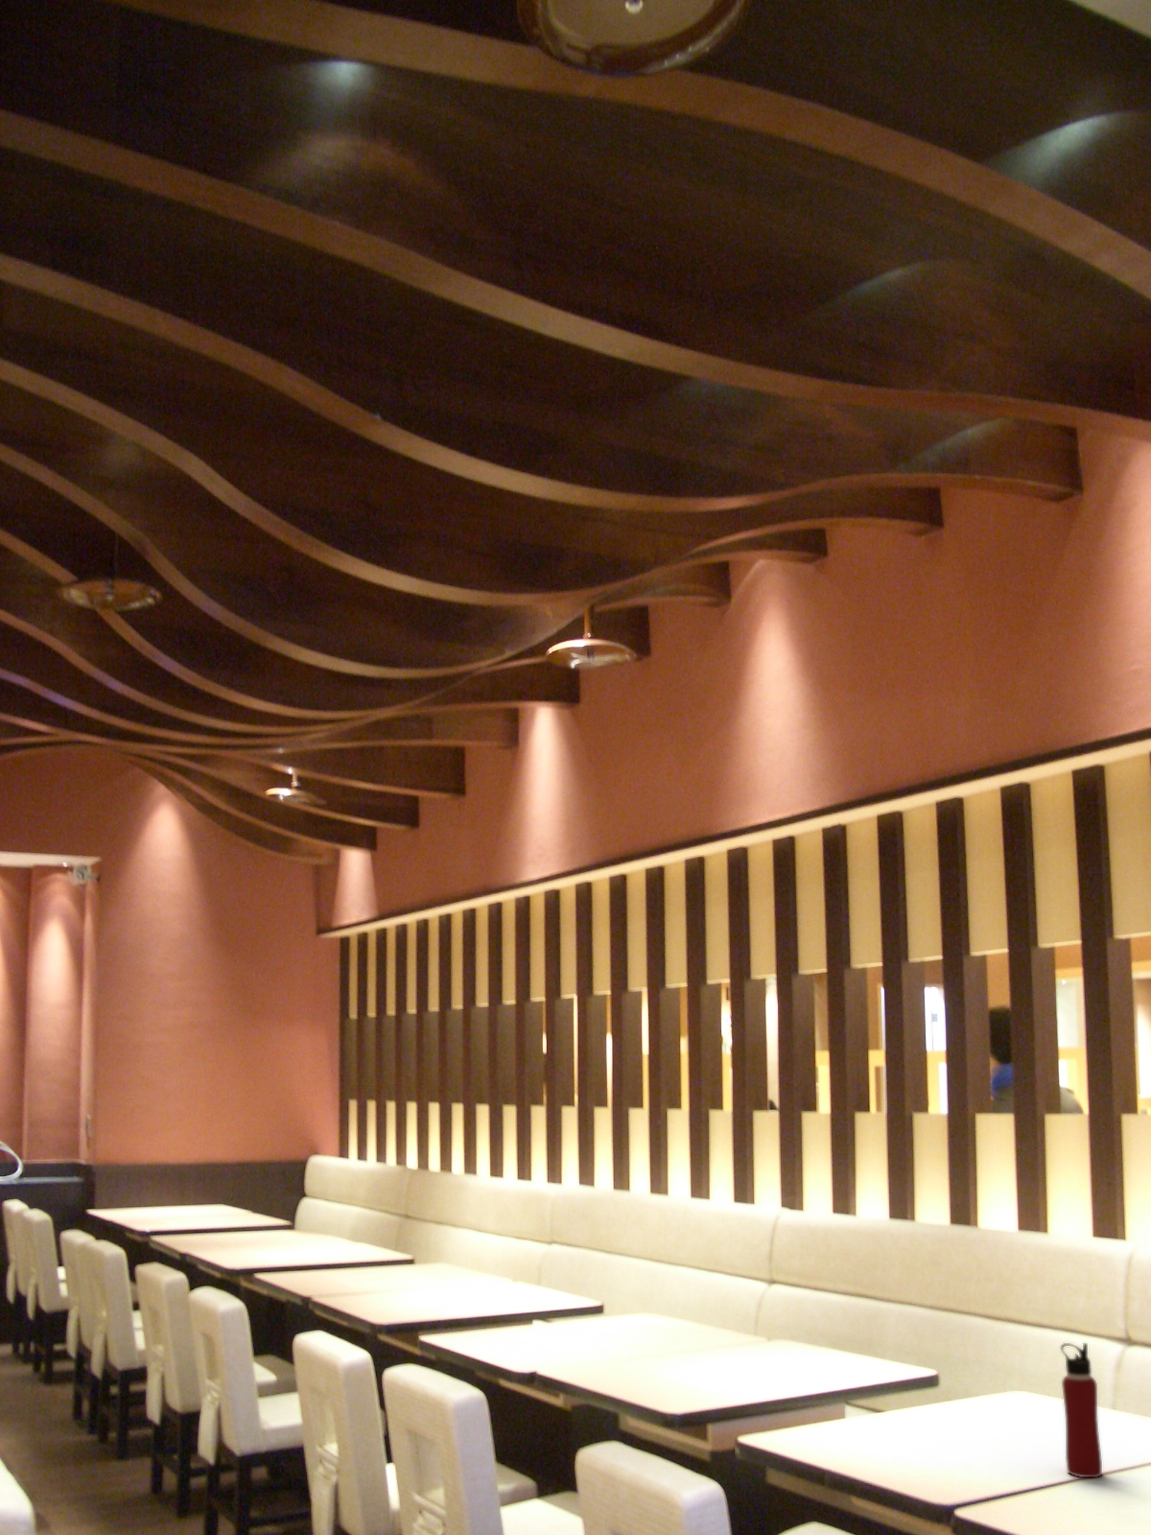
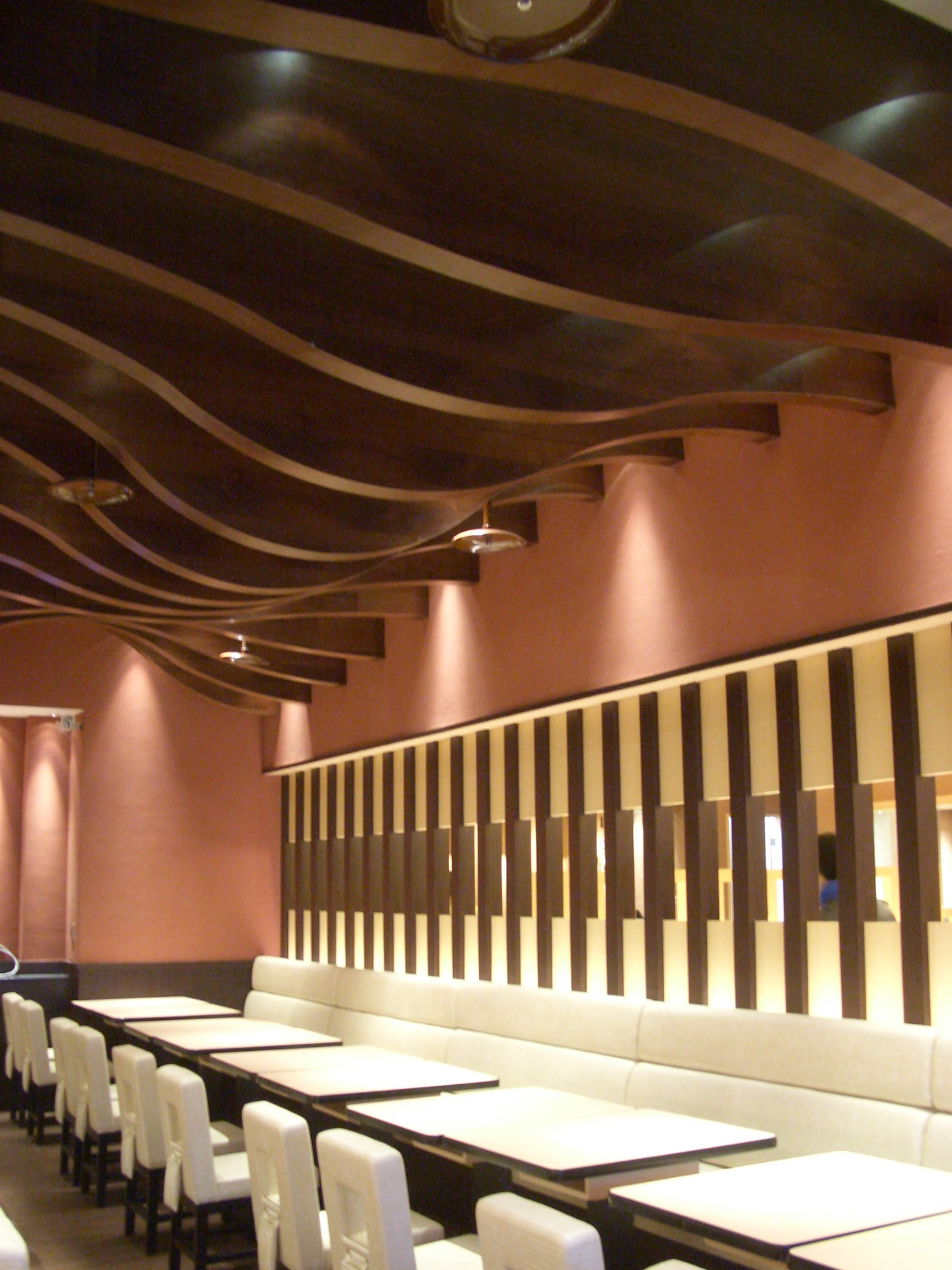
- water bottle [1060,1342,1103,1478]
